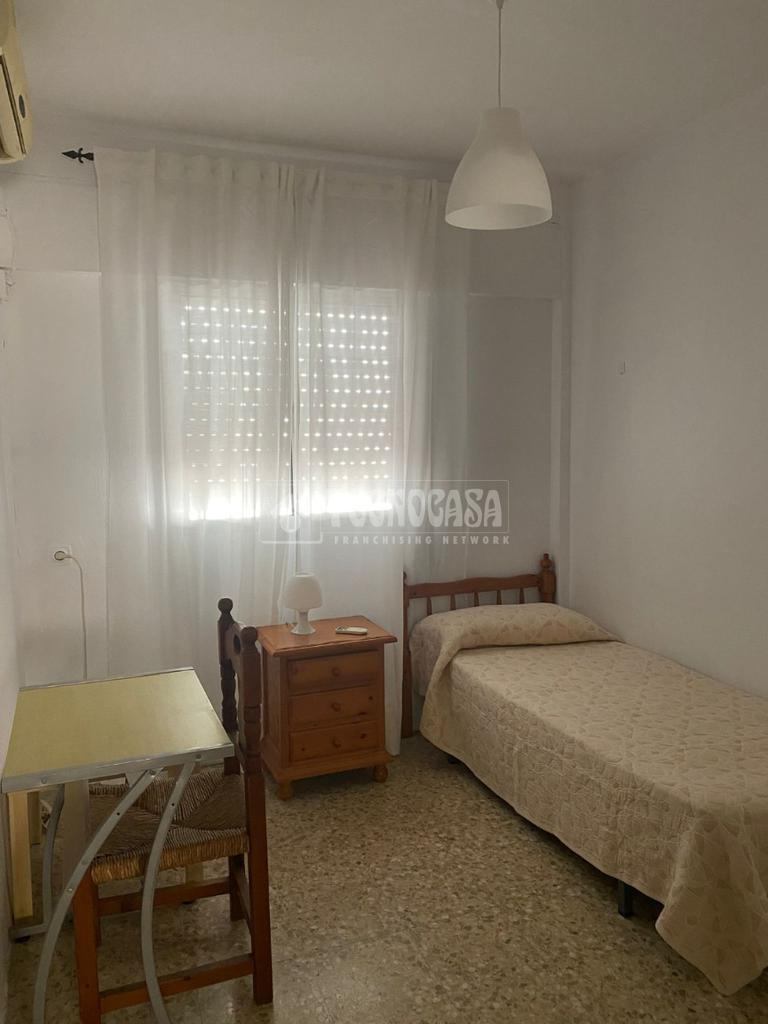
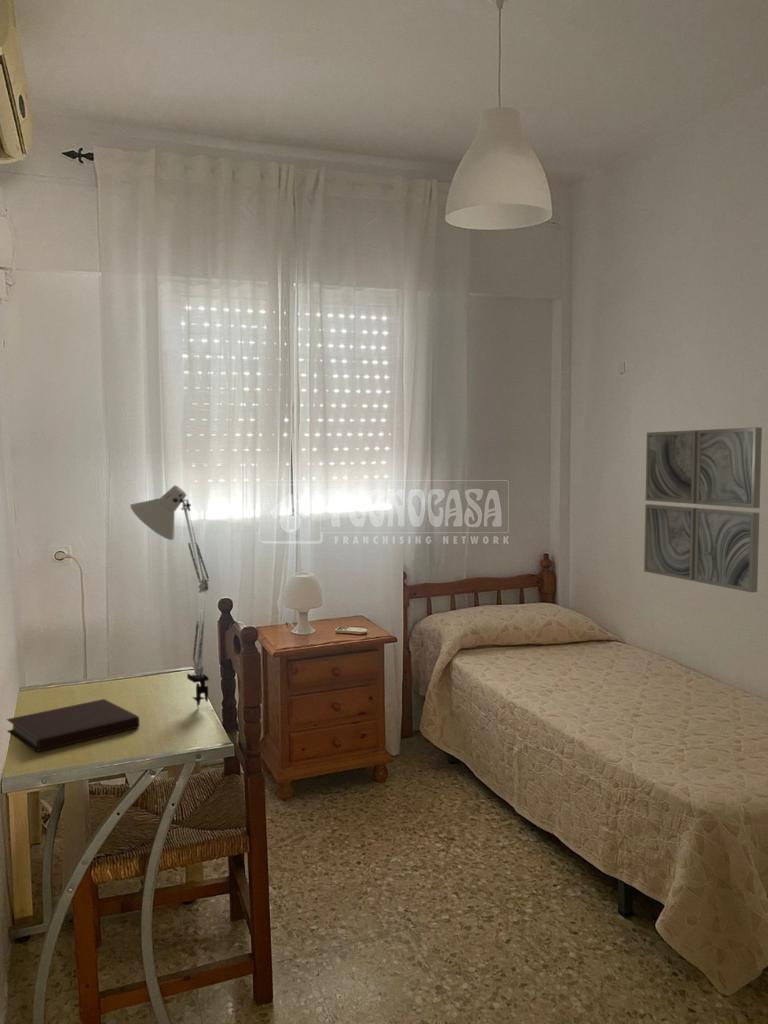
+ desk lamp [129,484,210,710]
+ notebook [5,698,140,753]
+ wall art [643,426,763,594]
